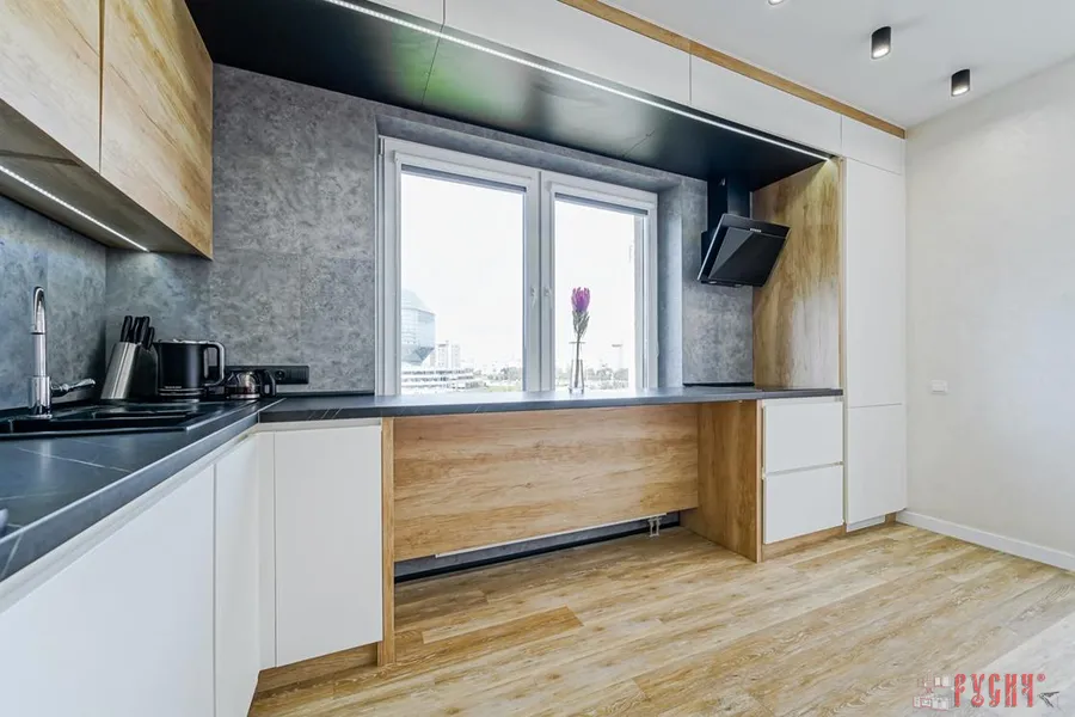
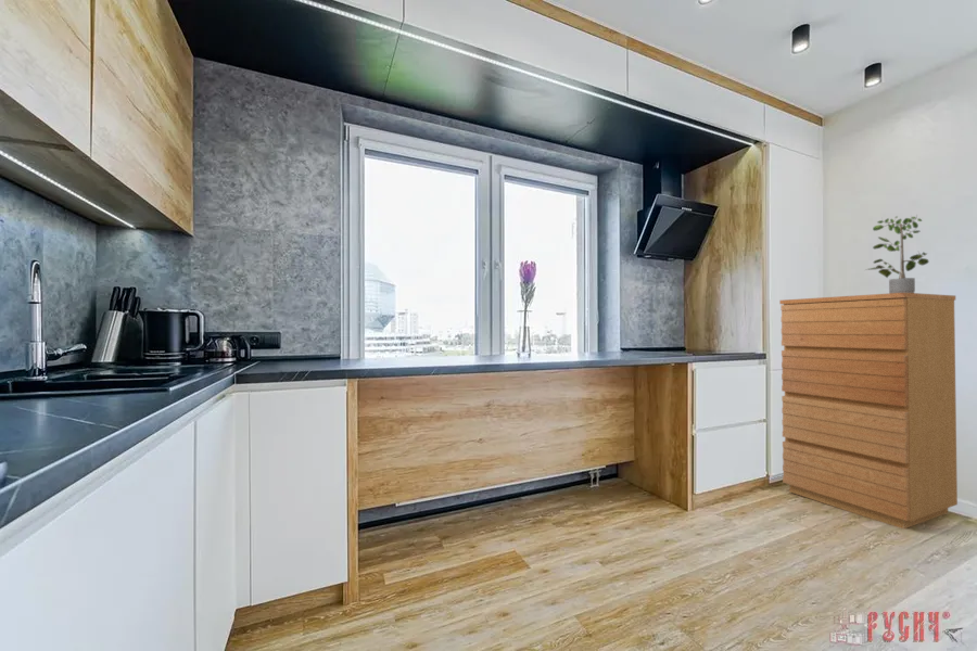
+ dresser [778,292,959,529]
+ potted plant [865,214,930,293]
